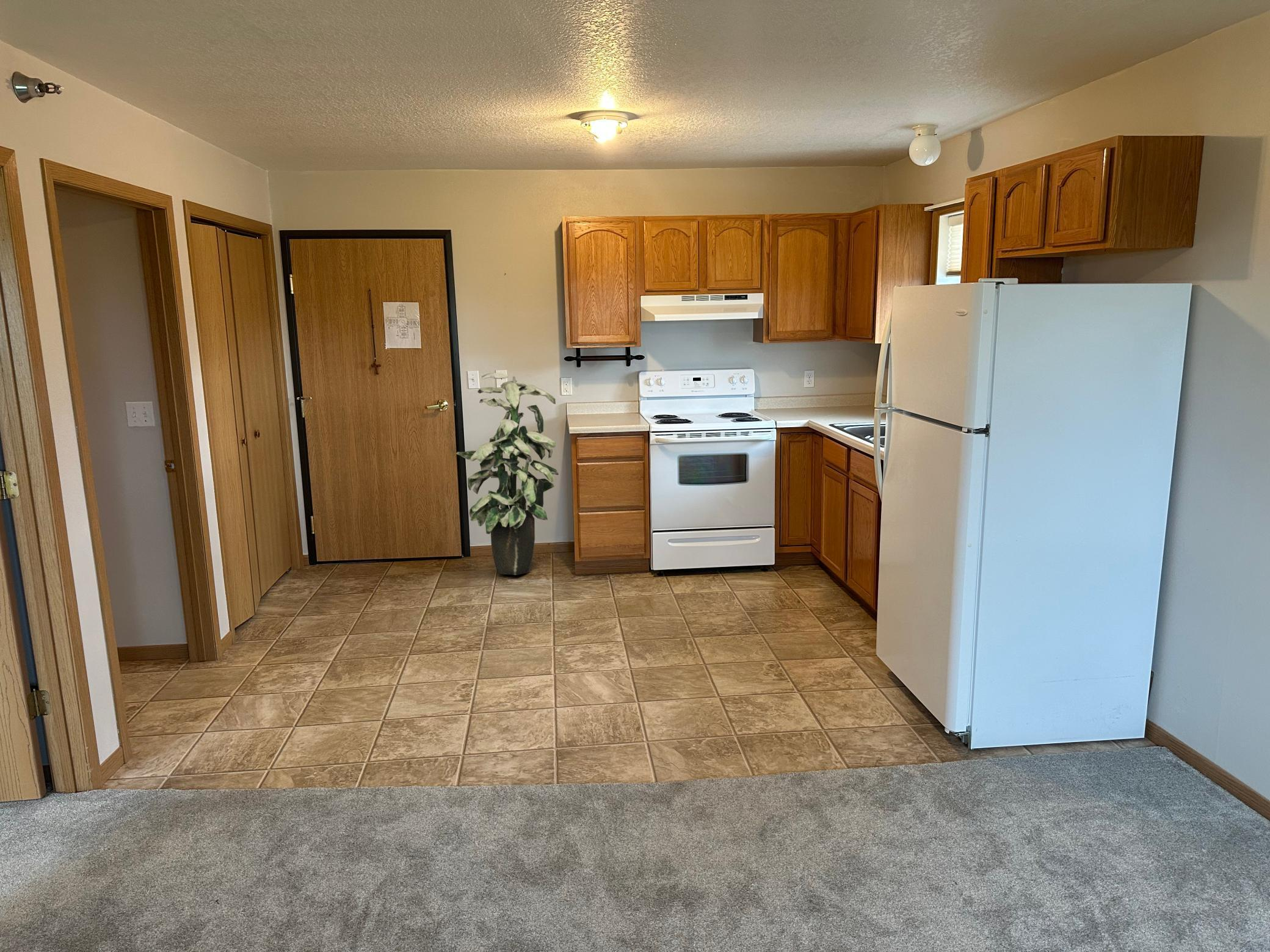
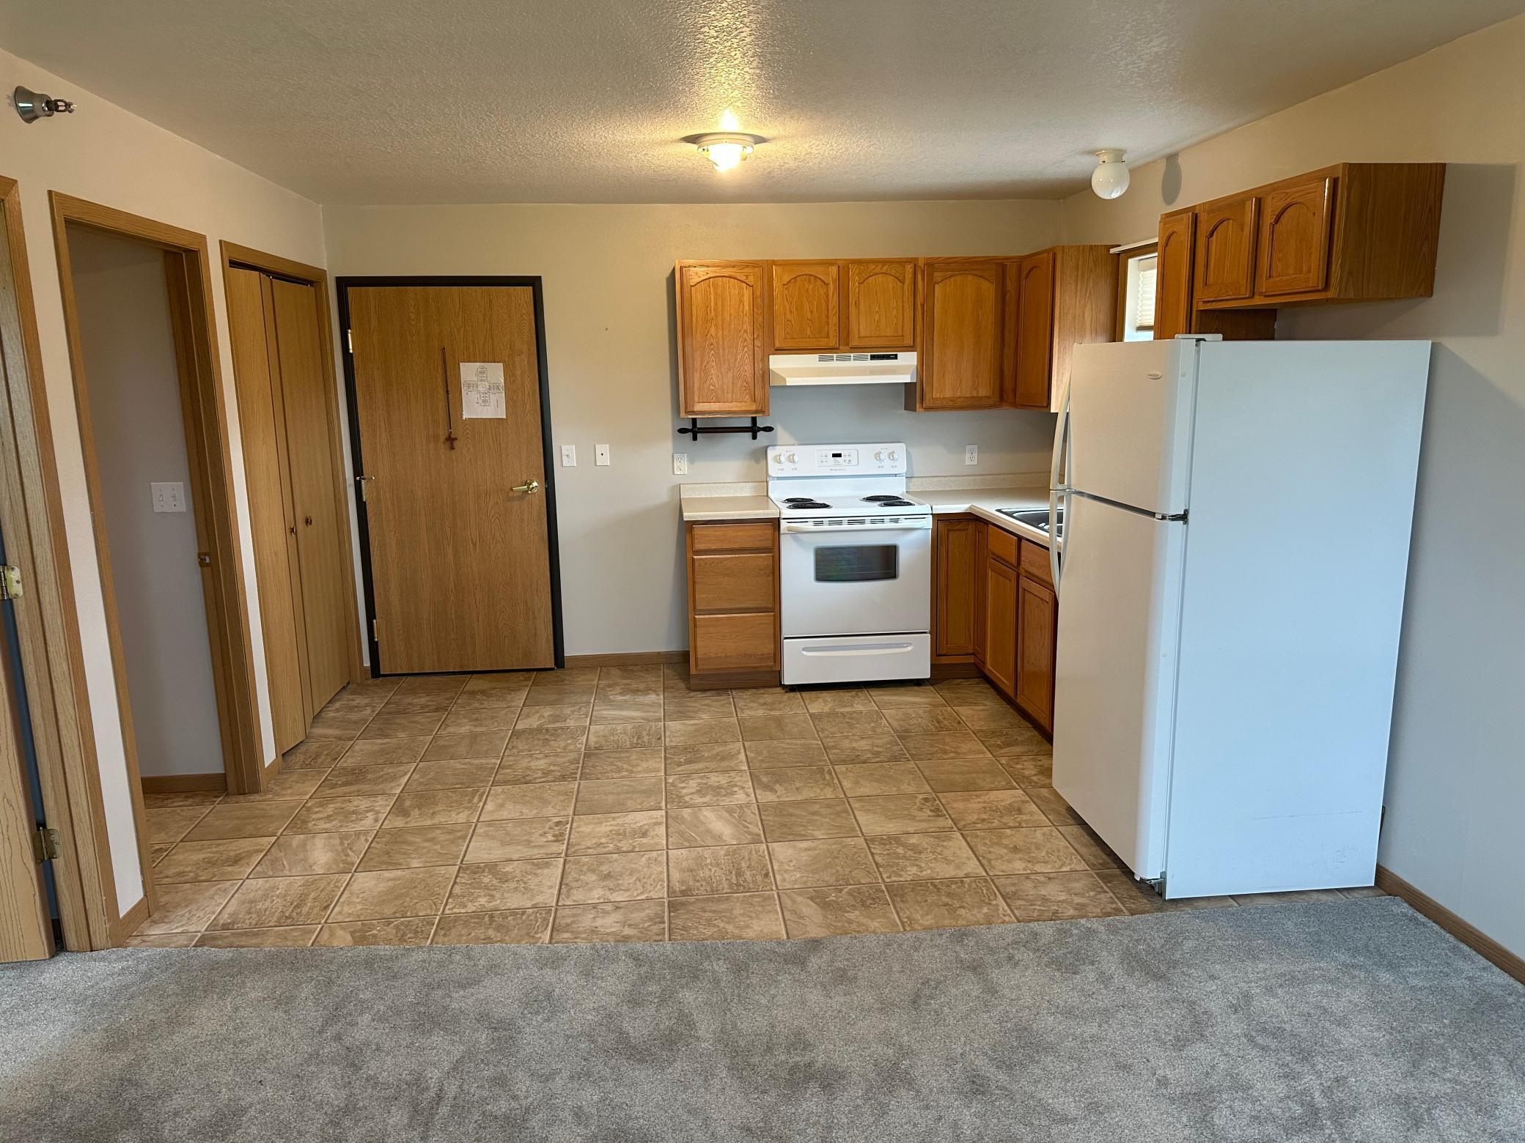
- indoor plant [455,372,559,575]
